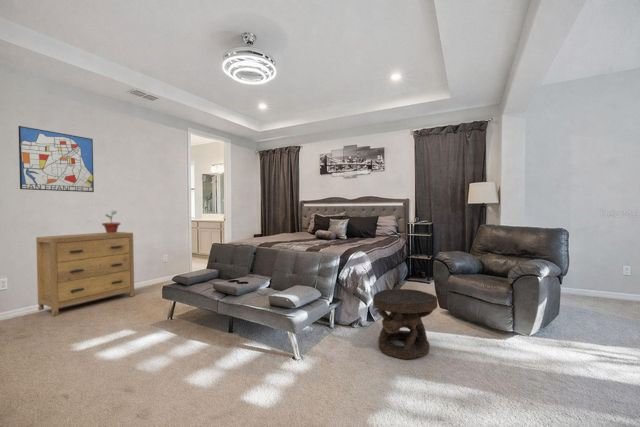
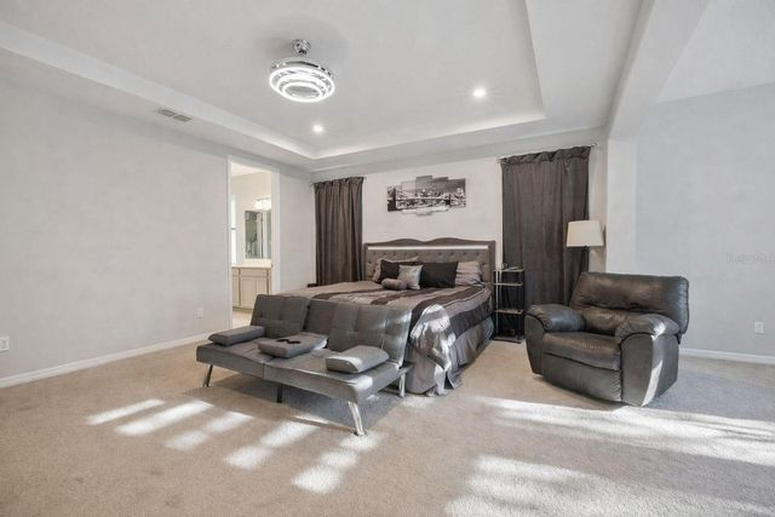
- dresser [35,231,135,317]
- potted plant [101,210,122,234]
- side table [372,288,439,360]
- wall art [17,125,95,193]
